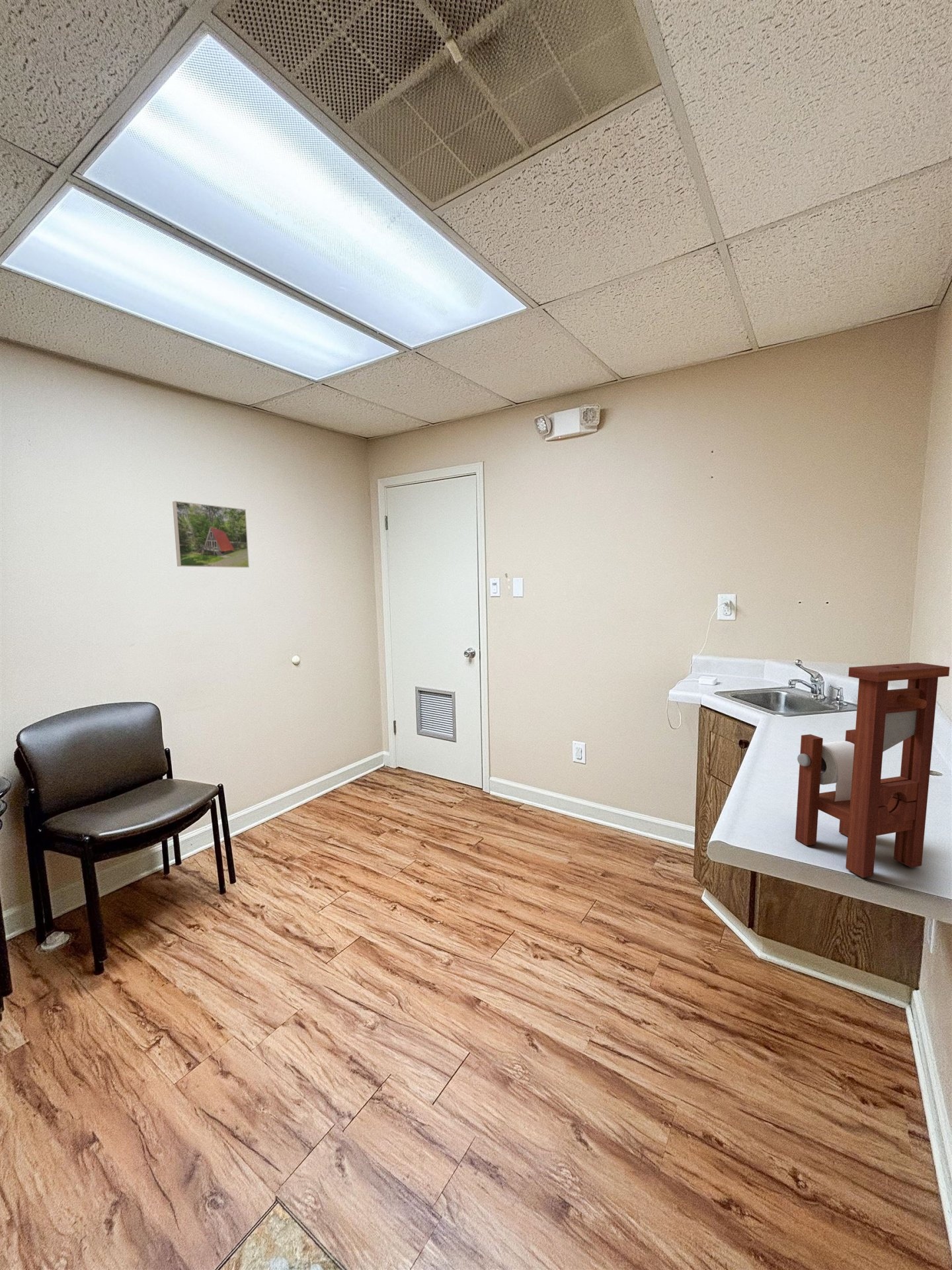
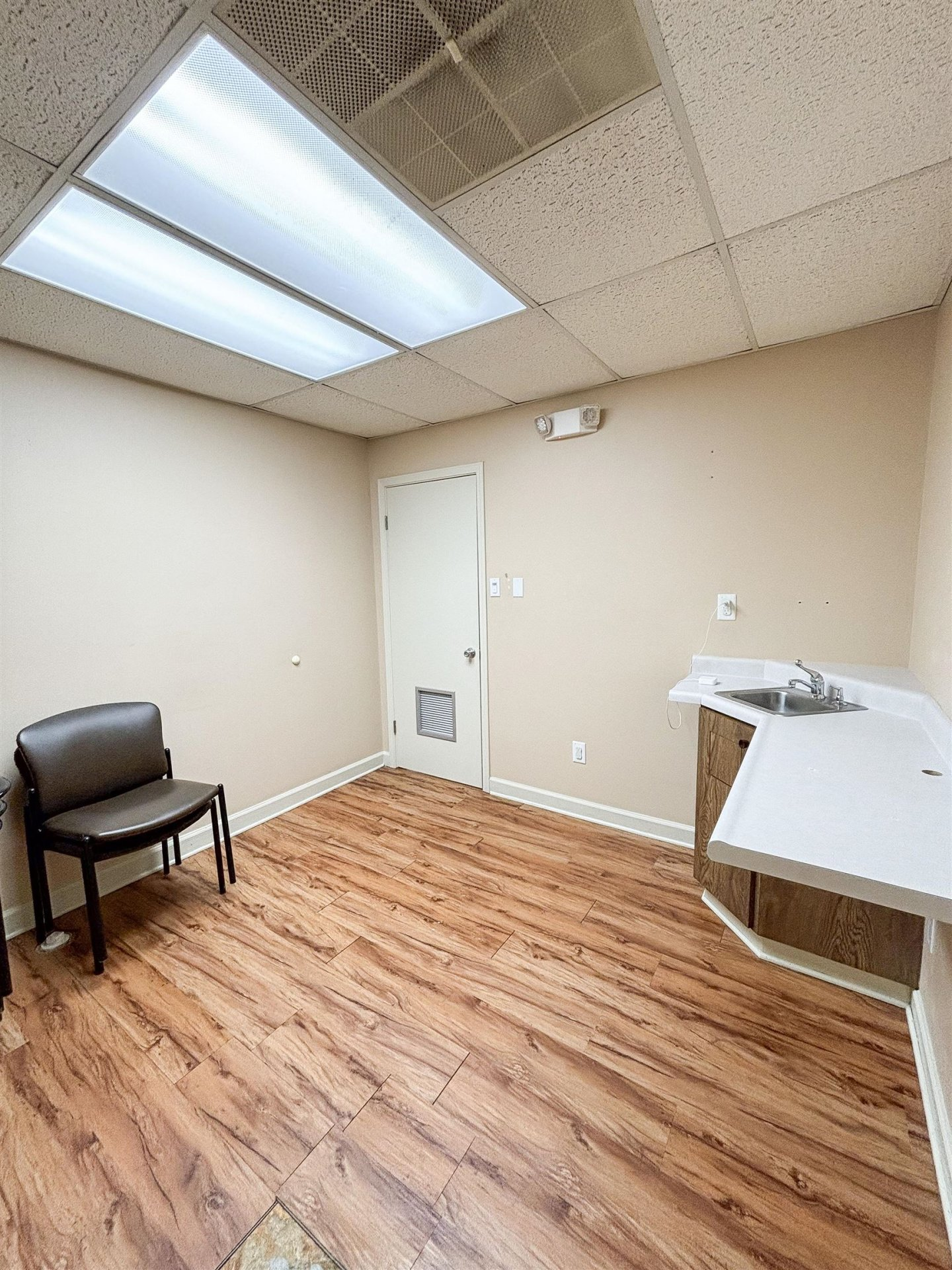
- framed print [172,500,250,568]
- paper towel holder [795,662,950,878]
